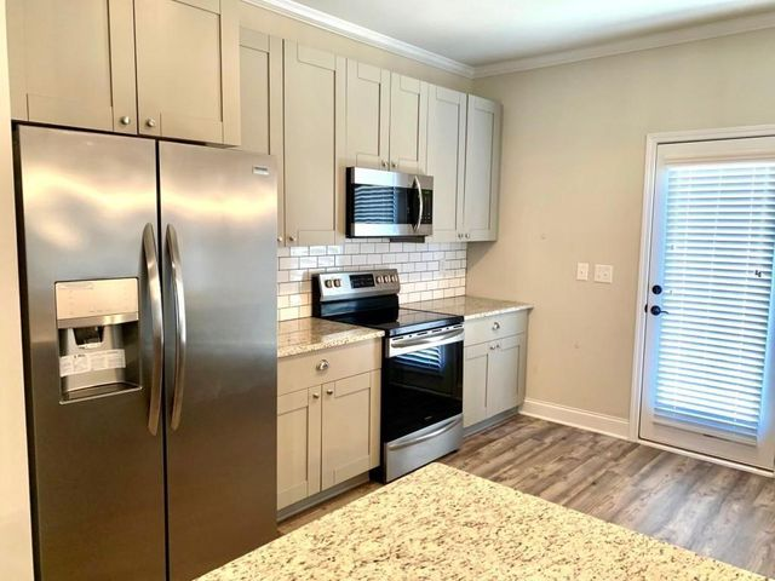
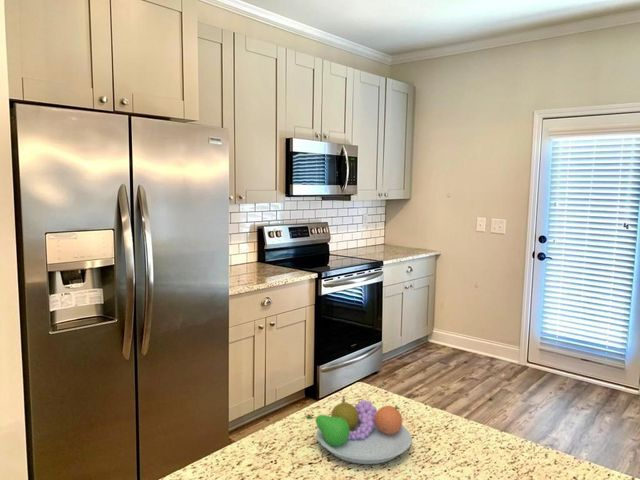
+ fruit bowl [305,395,413,465]
